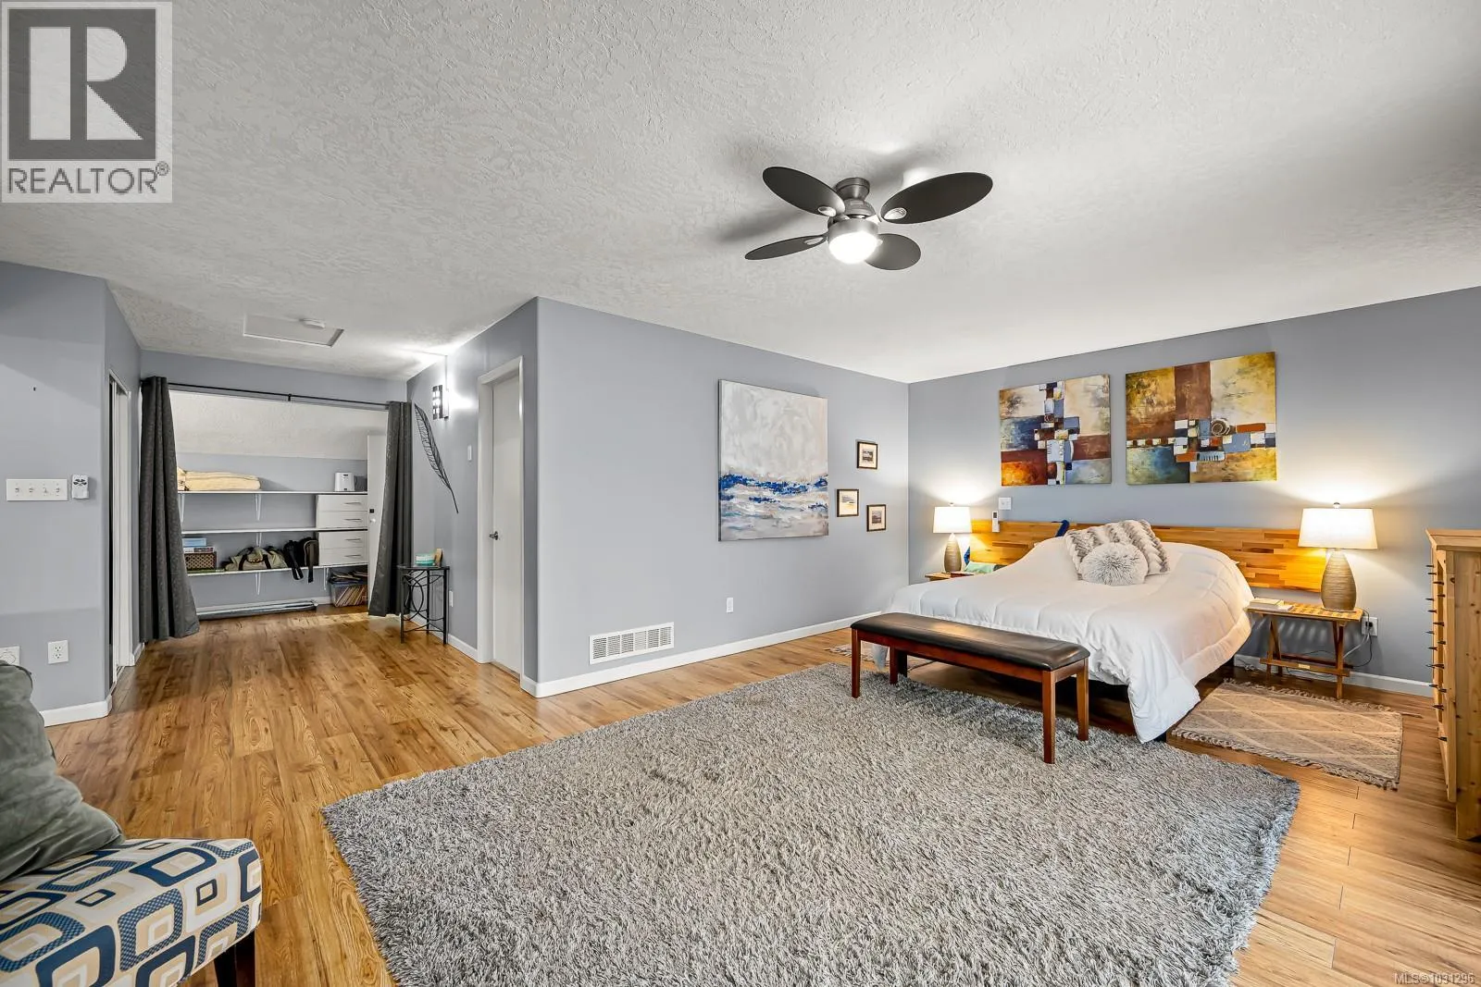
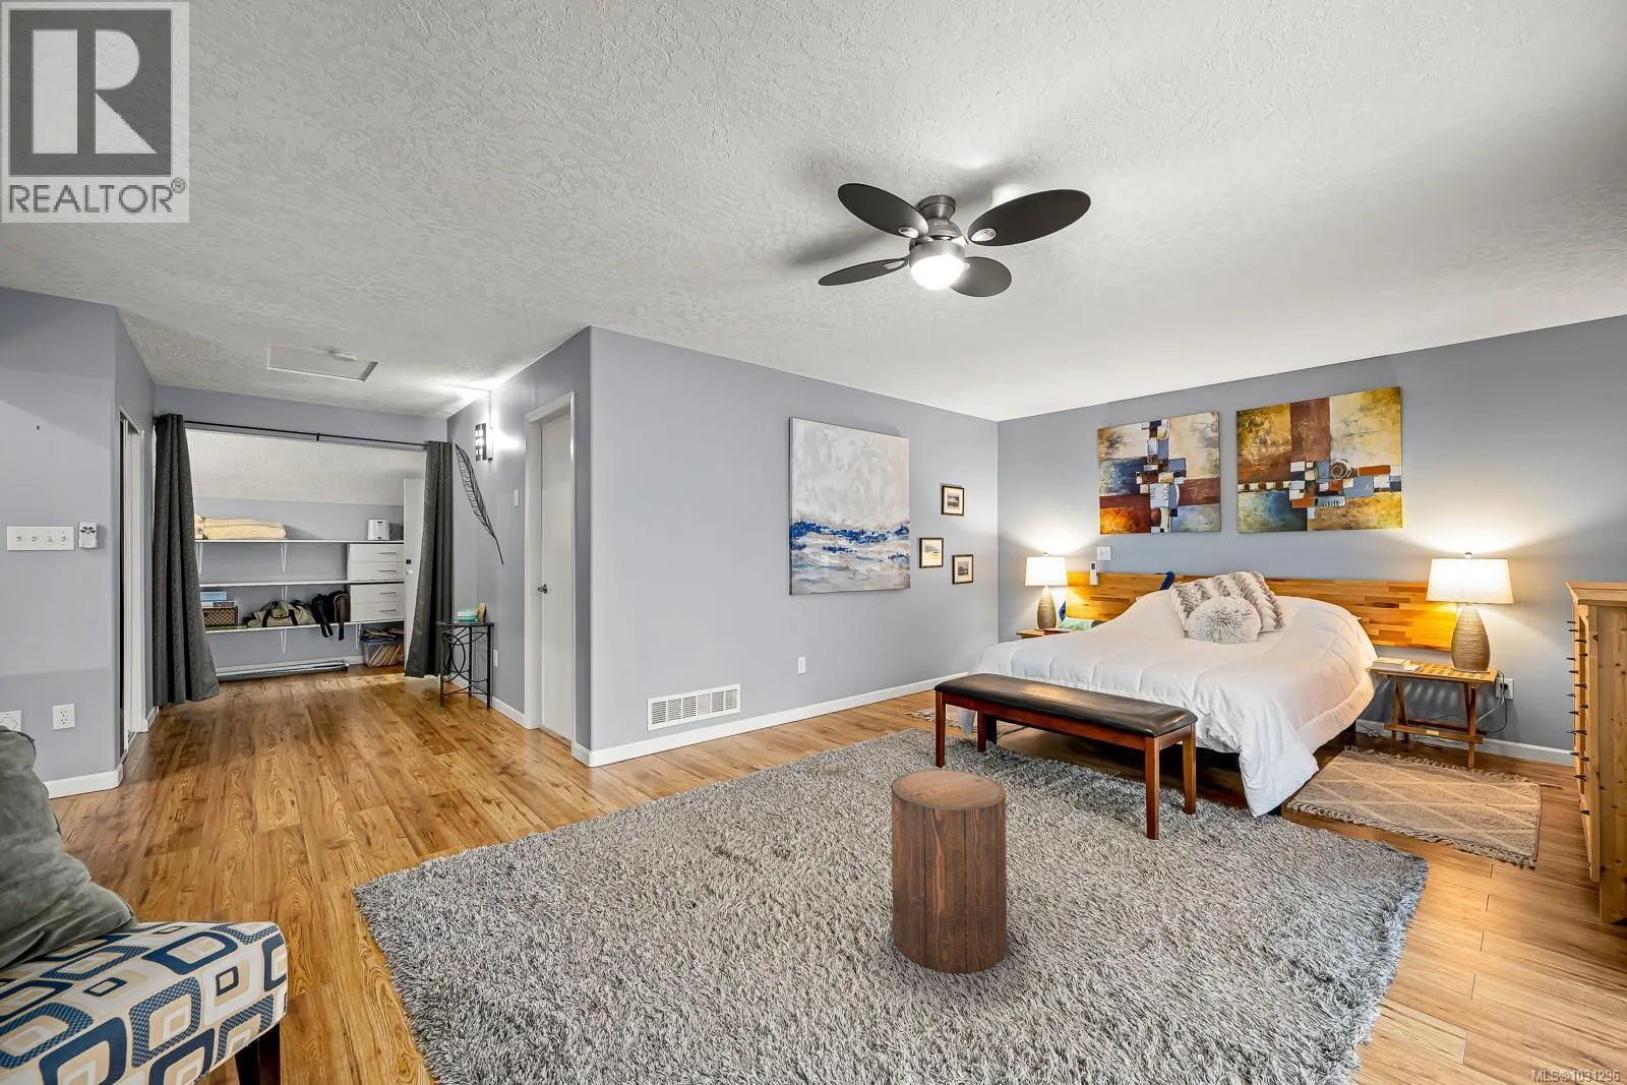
+ stool [891,769,1007,974]
